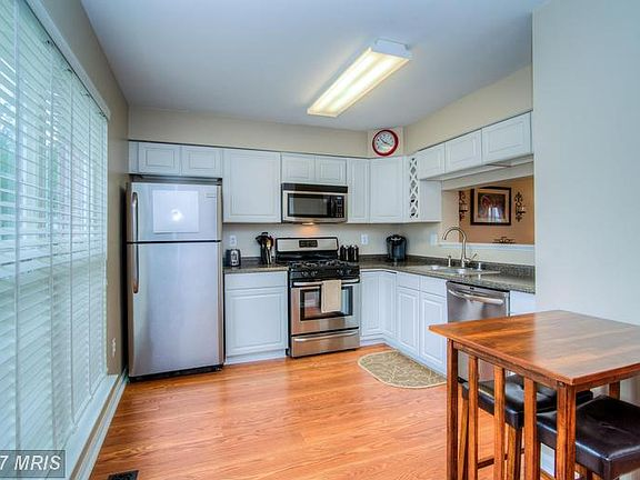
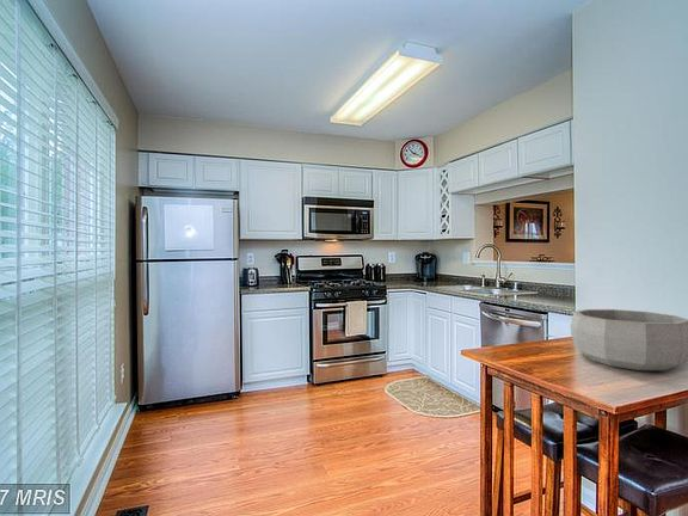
+ decorative bowl [570,308,688,371]
